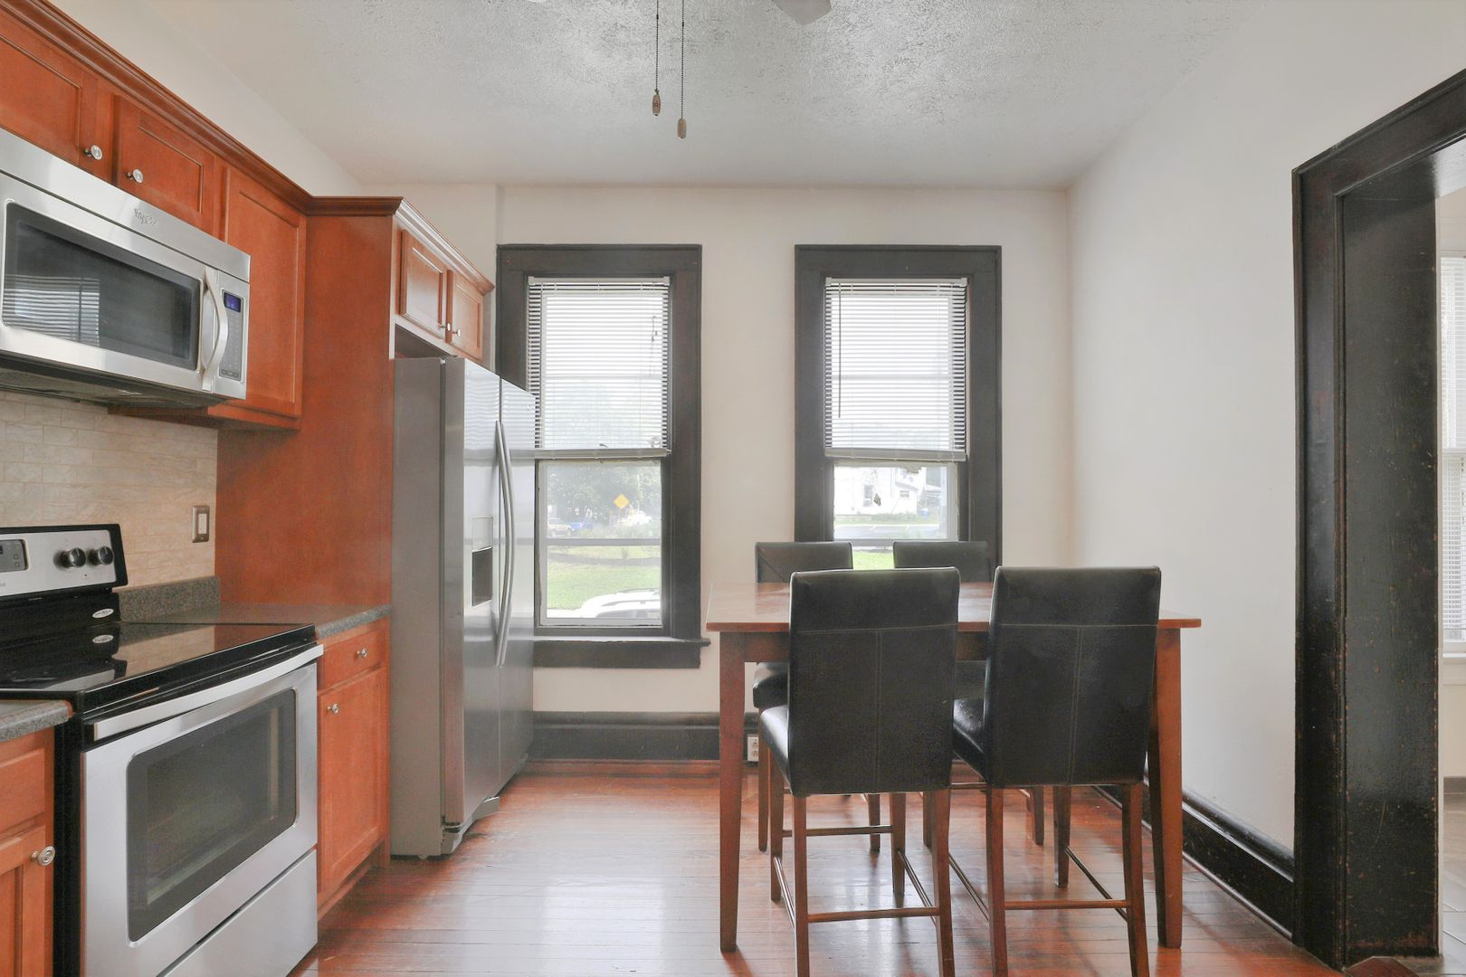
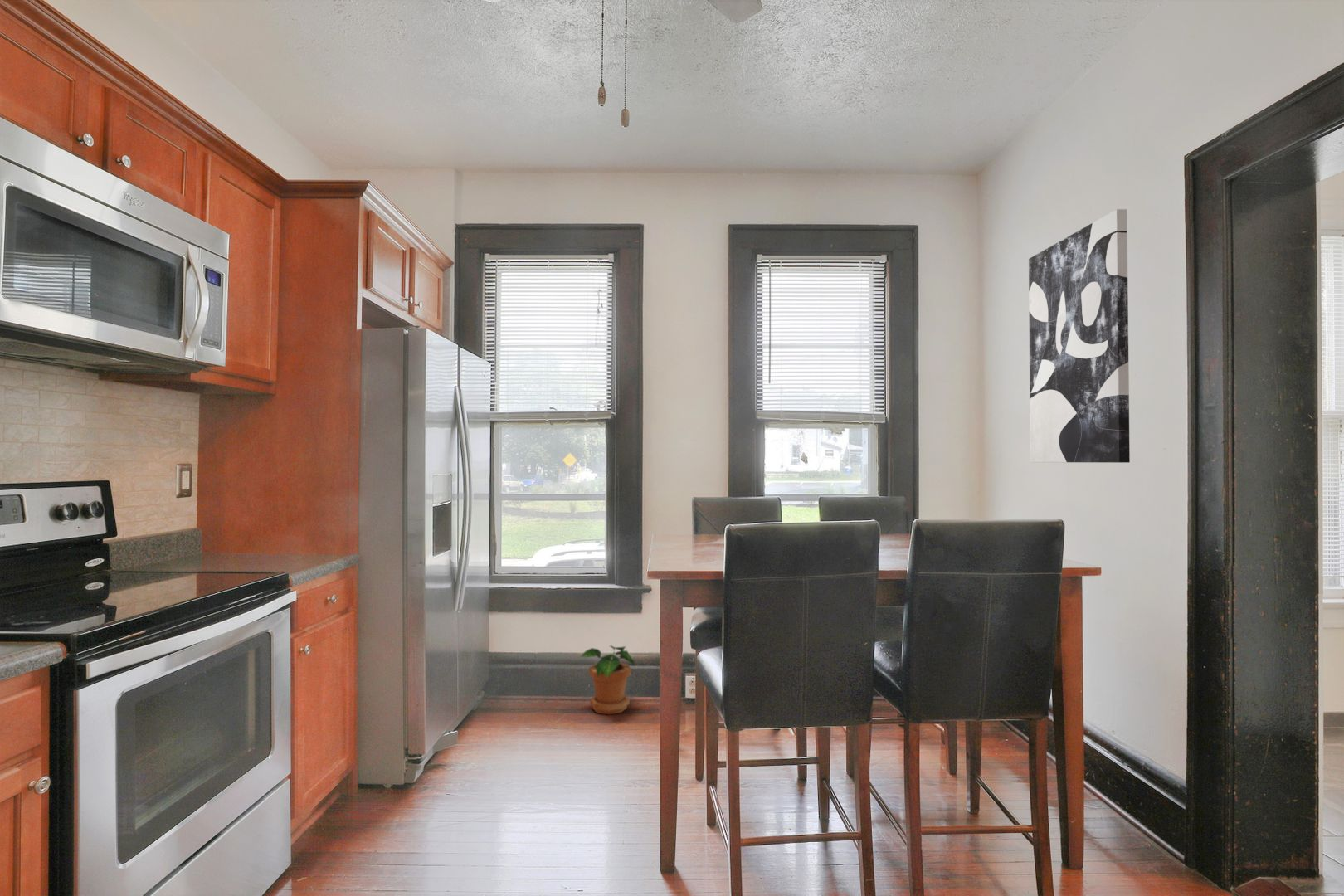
+ wall art [1028,208,1131,464]
+ potted plant [580,645,635,715]
